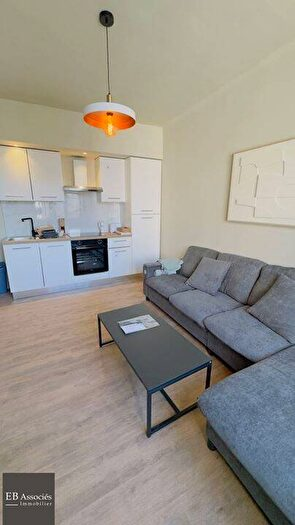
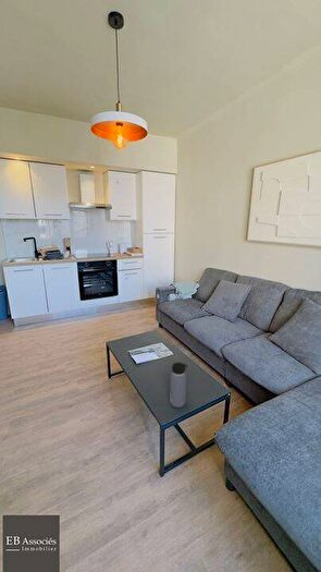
+ water bottle [169,362,188,409]
